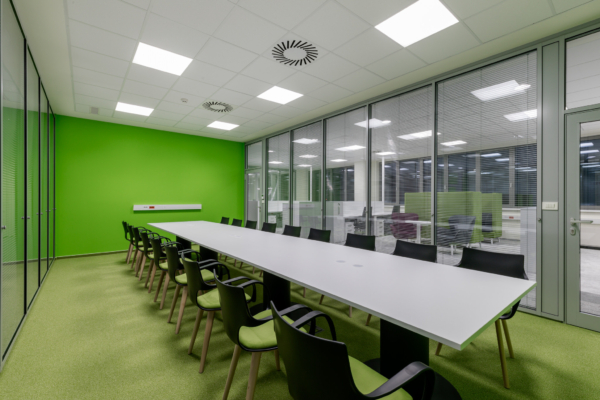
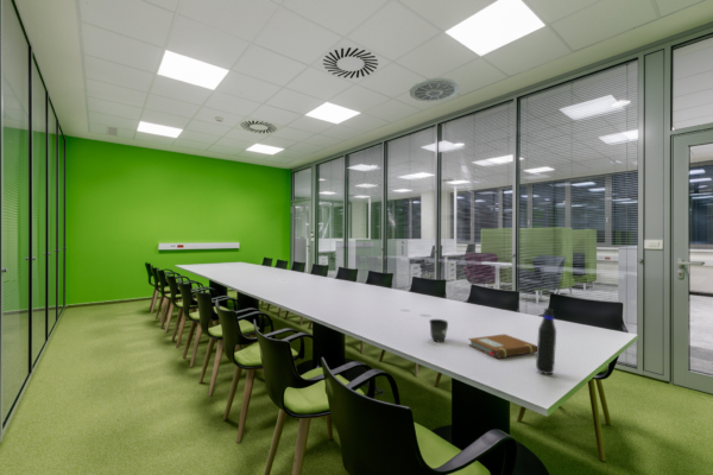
+ water bottle [535,308,557,375]
+ ceiling vent [408,77,461,103]
+ notebook [467,332,537,360]
+ mug [428,318,449,343]
